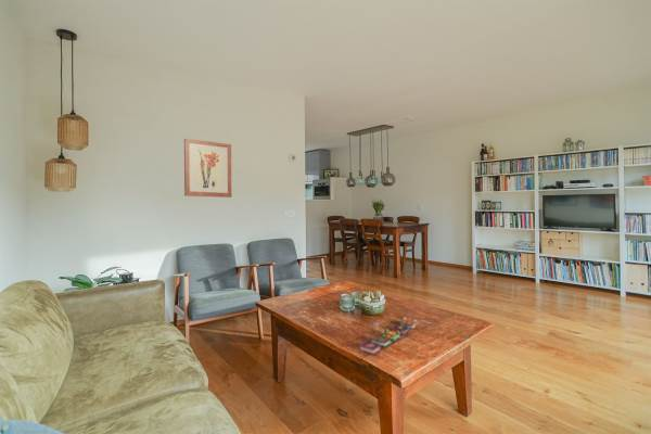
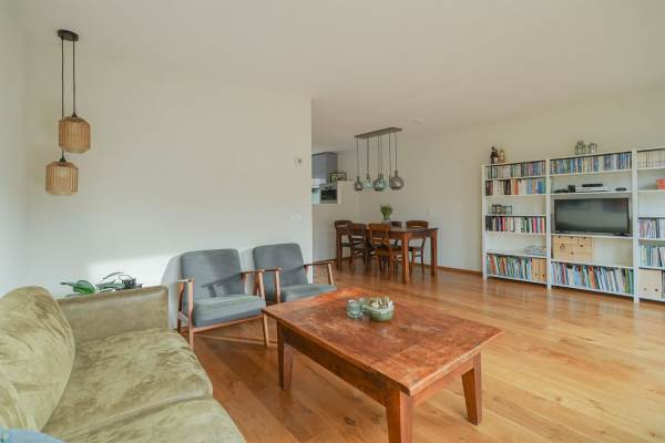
- magic books [358,316,418,356]
- wall art [183,138,232,199]
